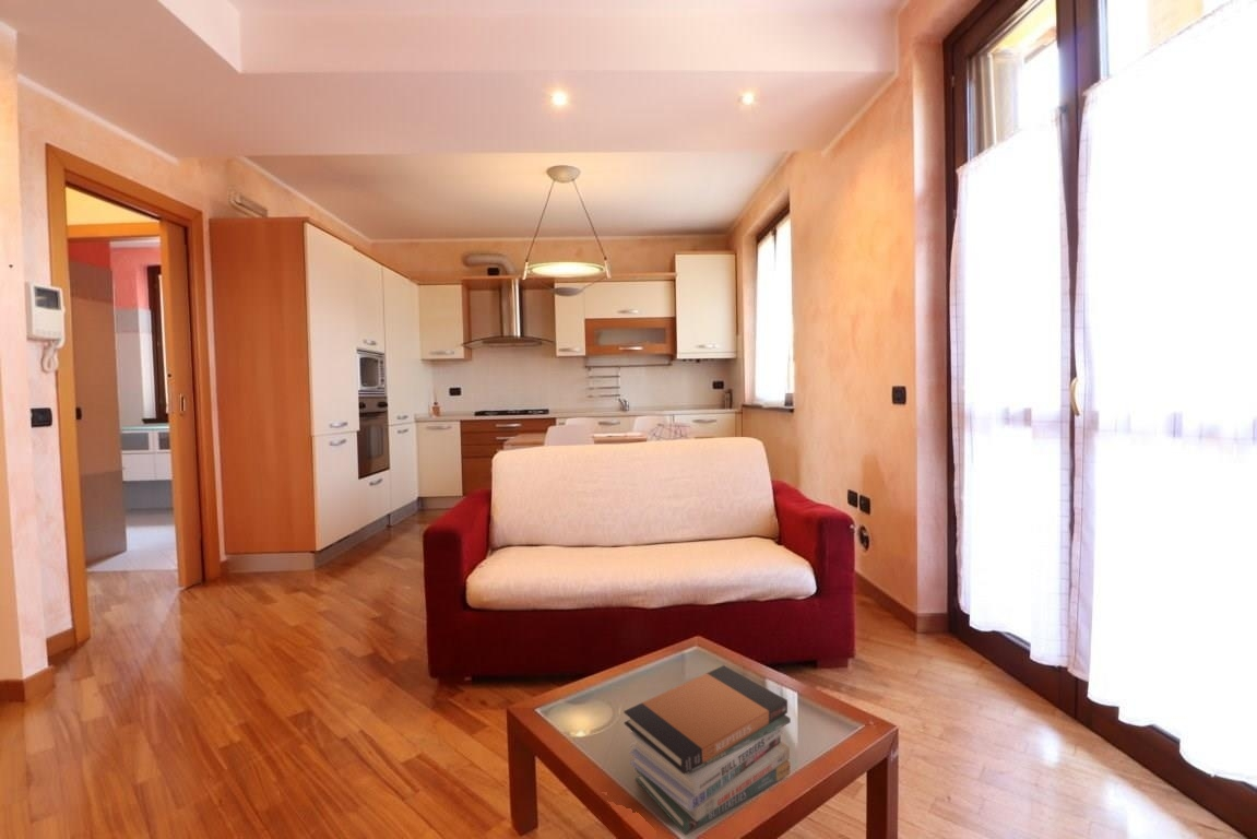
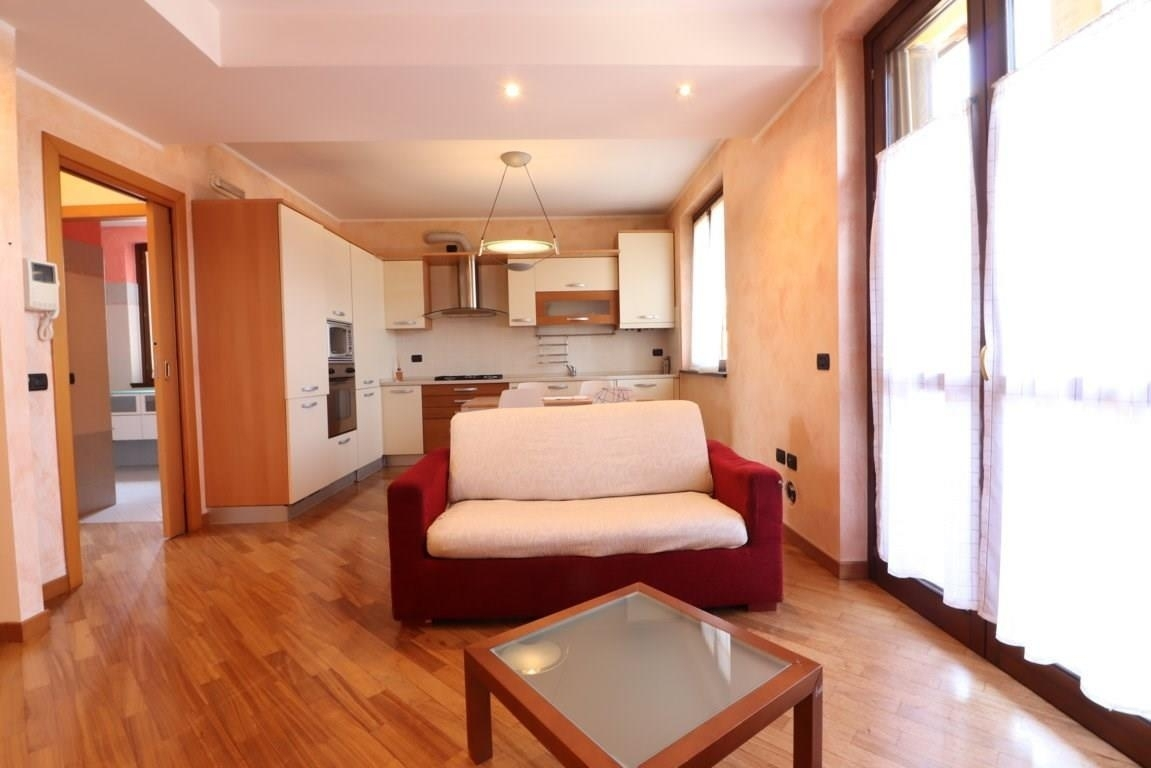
- book stack [622,664,792,837]
